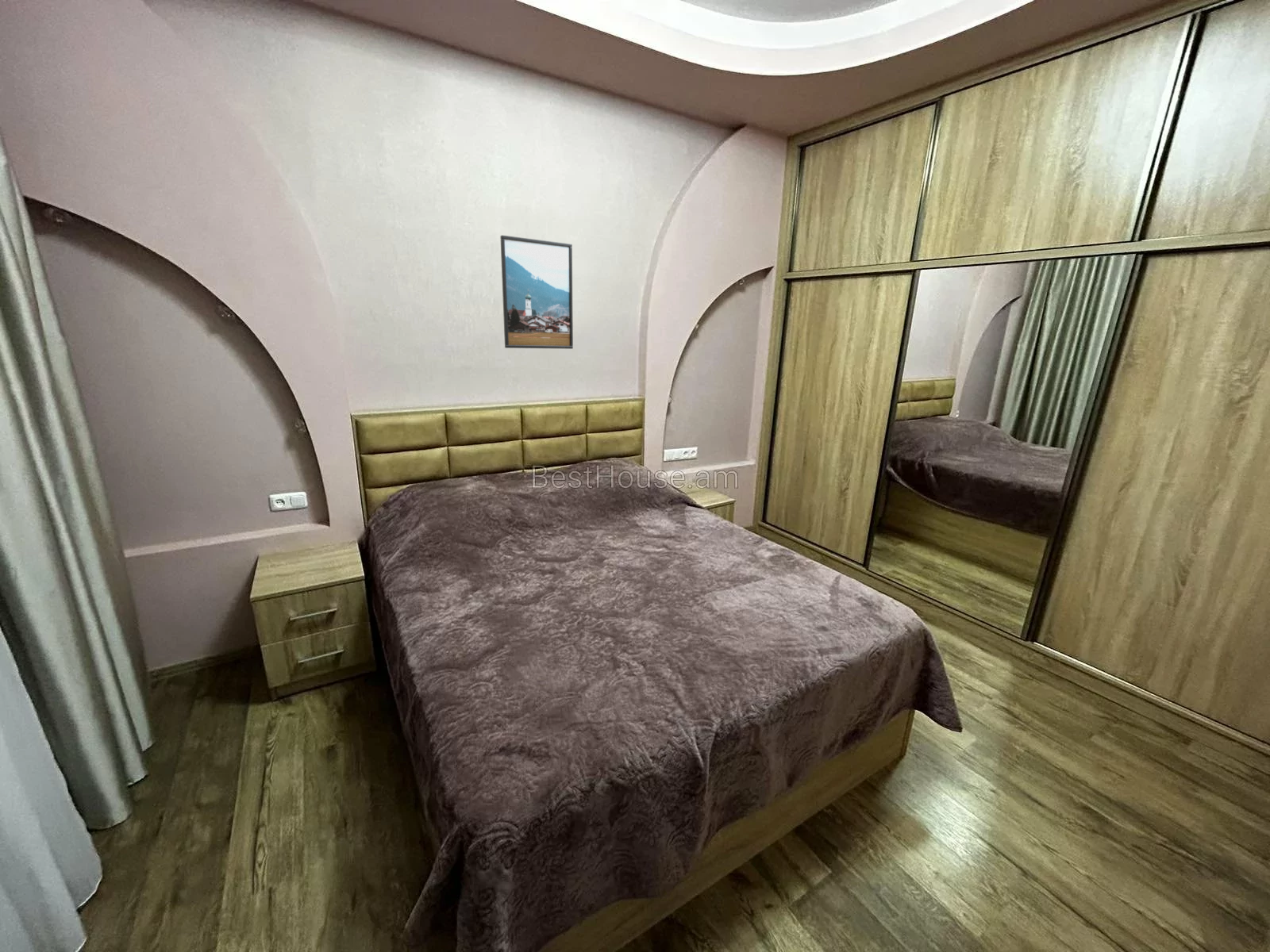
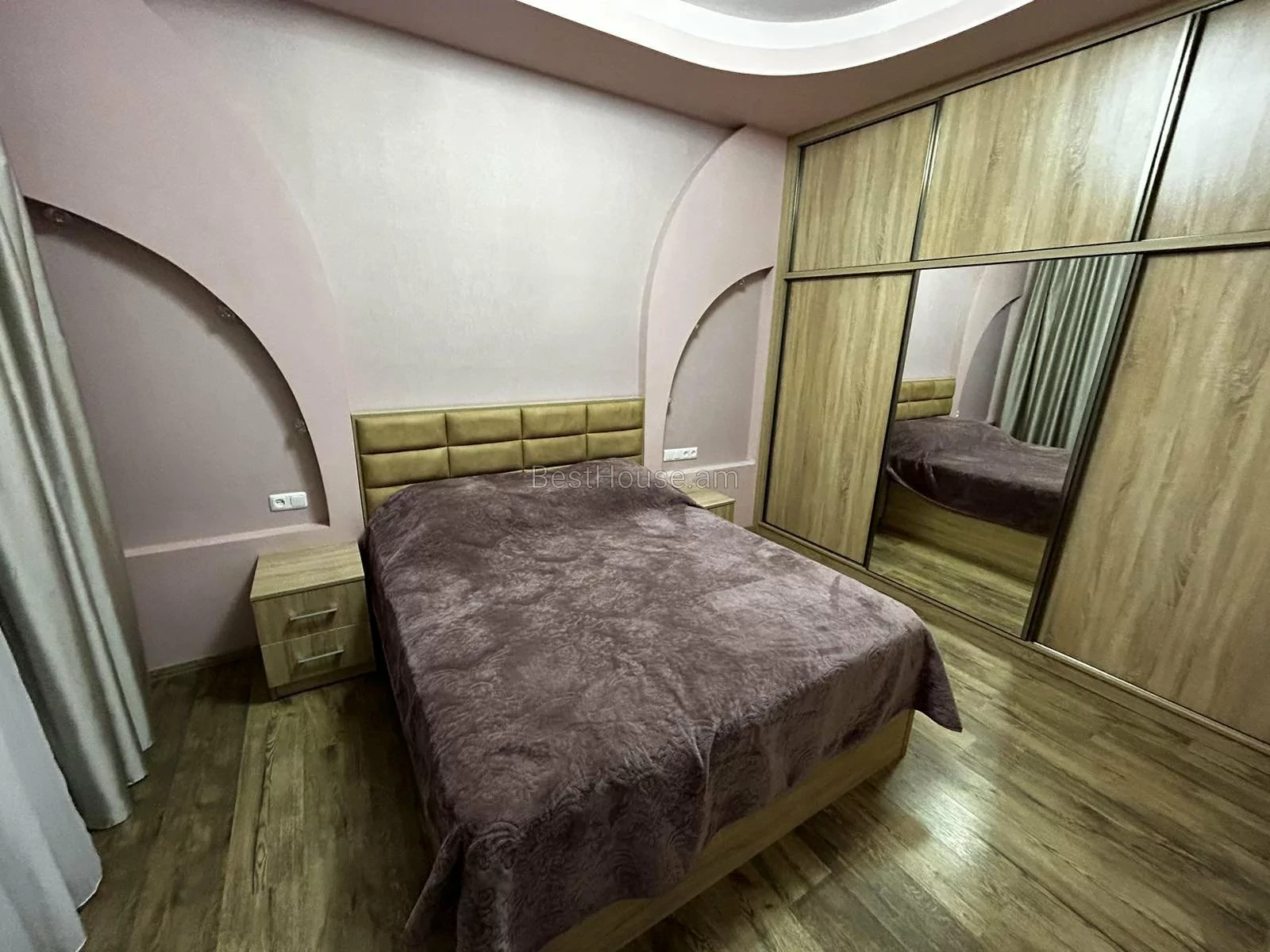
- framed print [499,235,574,350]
